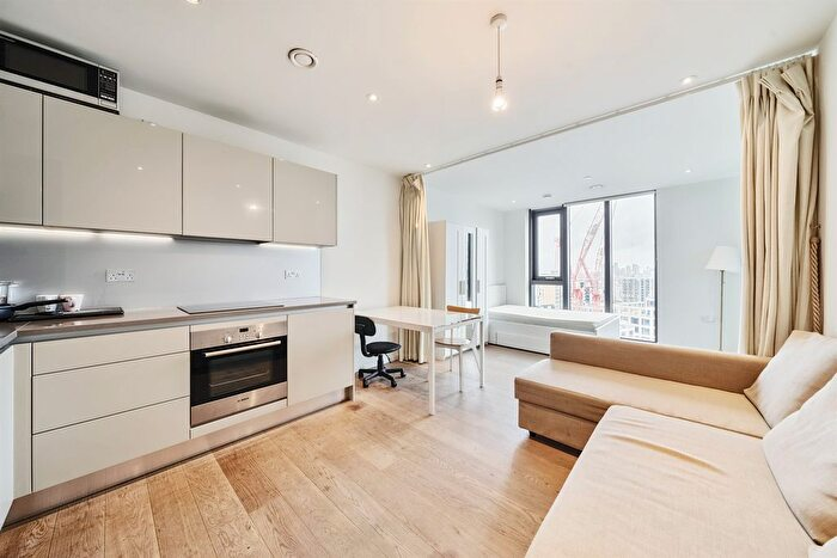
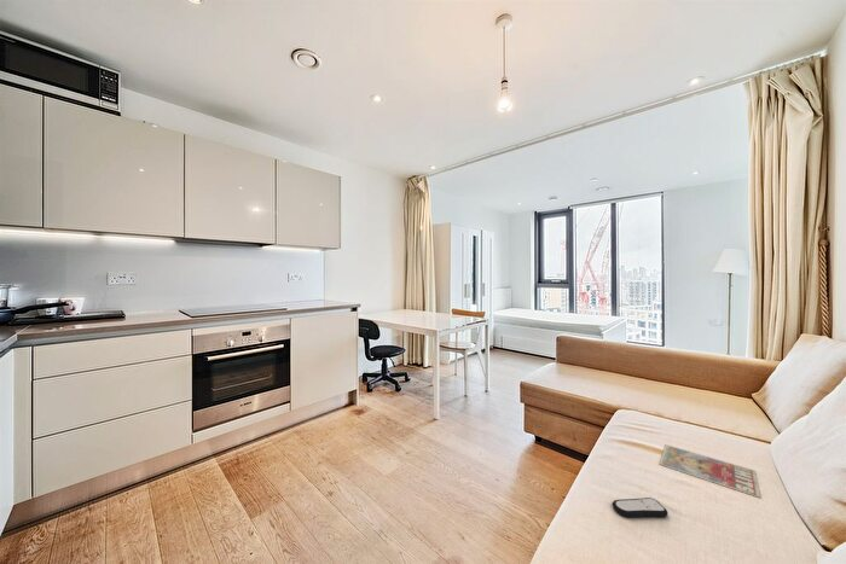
+ magazine [659,443,761,499]
+ remote control [612,496,670,518]
